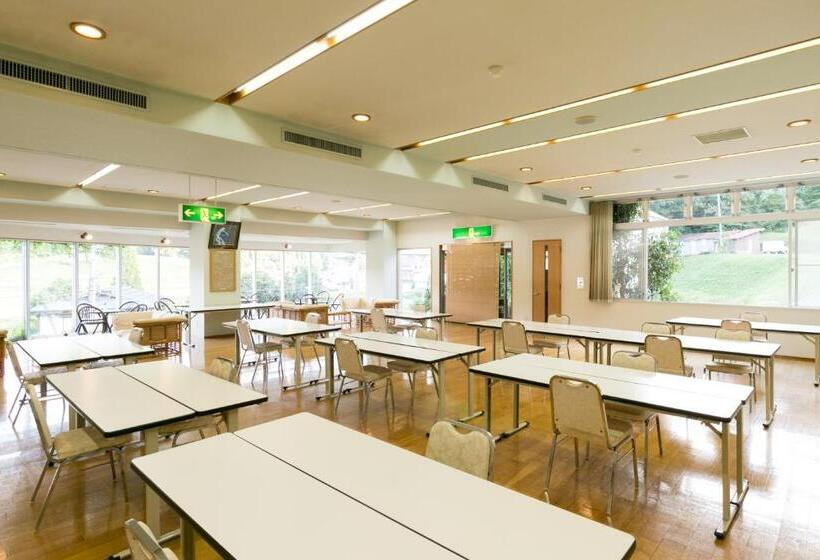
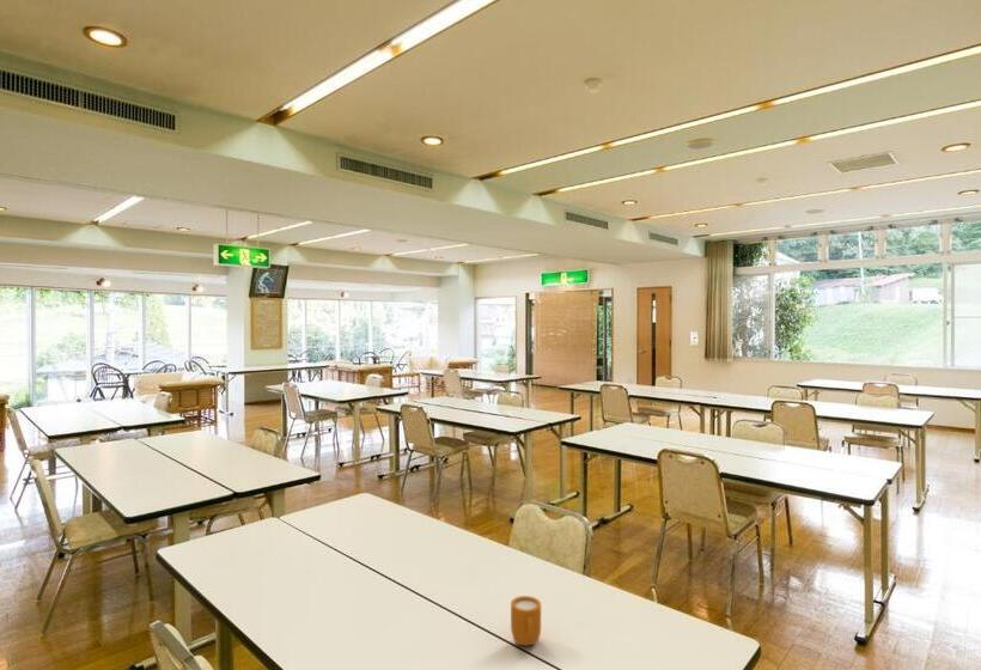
+ mug [510,595,542,646]
